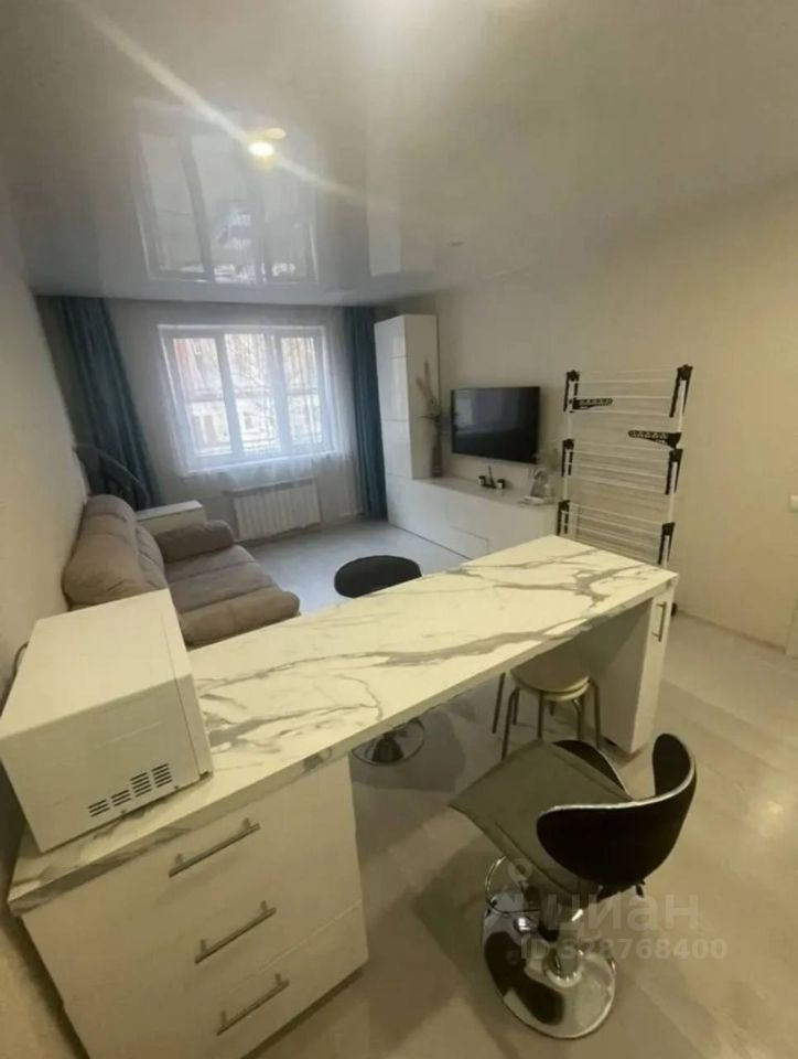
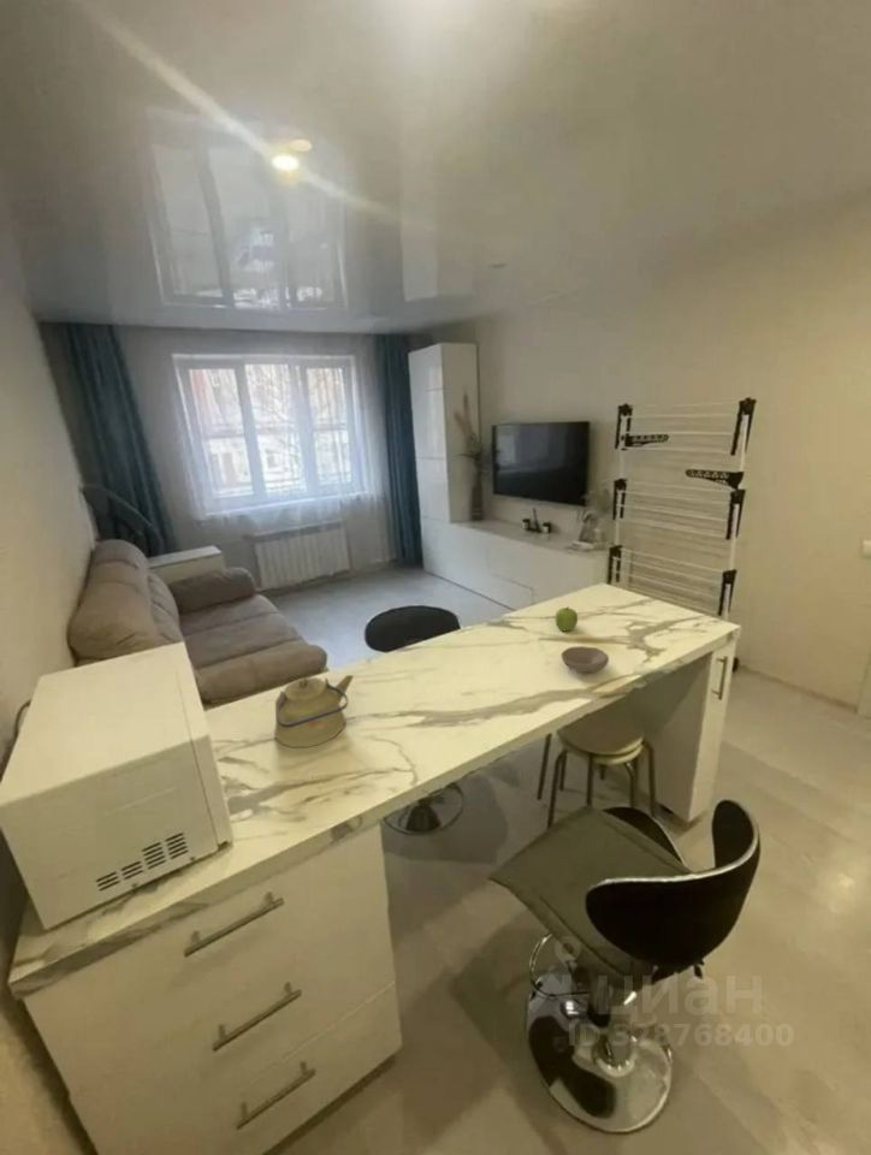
+ fruit [555,605,579,632]
+ kettle [273,674,355,748]
+ bowl [559,645,610,674]
